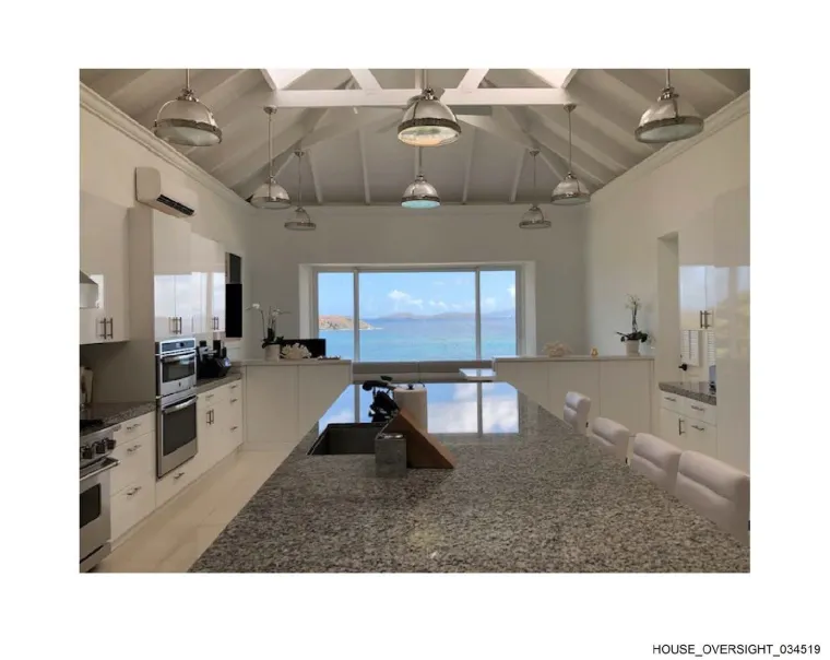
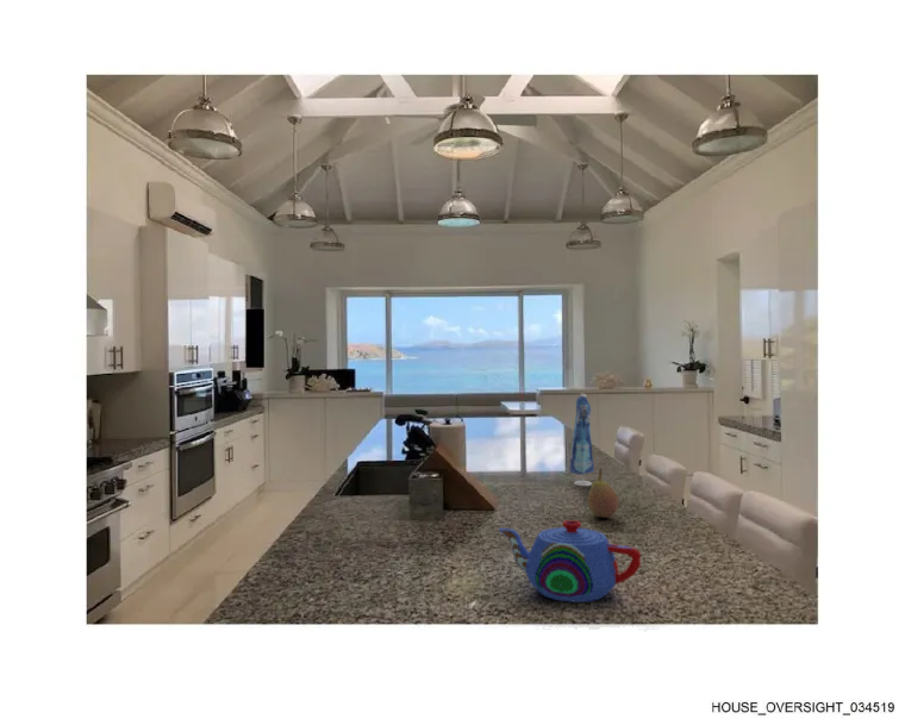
+ teapot [498,519,642,604]
+ fruit [587,468,619,519]
+ dress [569,392,595,487]
